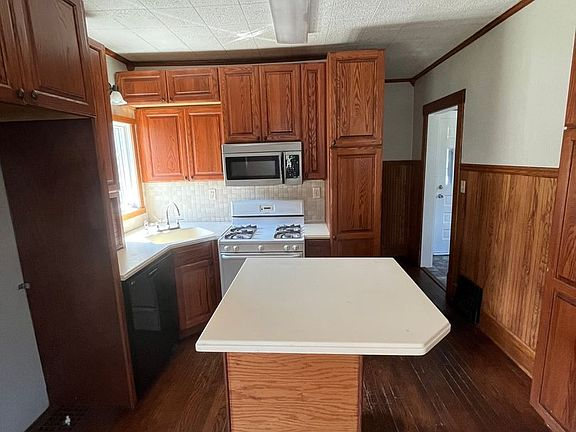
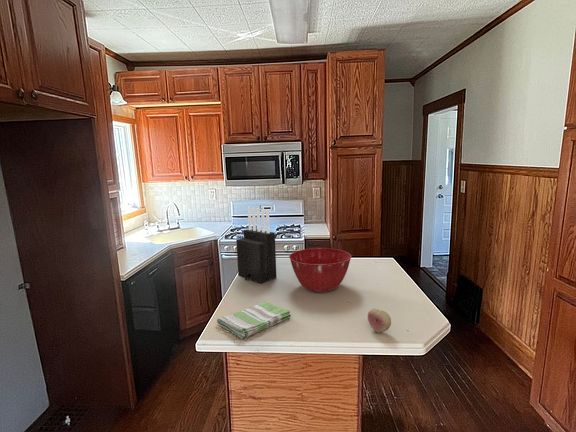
+ fruit [367,308,392,333]
+ knife block [235,206,278,284]
+ dish towel [216,301,292,340]
+ mixing bowl [288,247,353,293]
